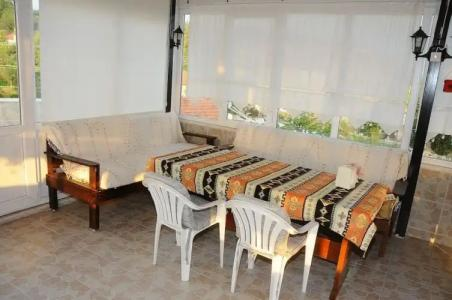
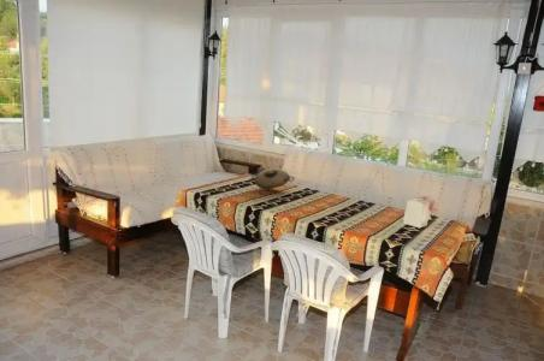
+ teapot [249,165,296,190]
